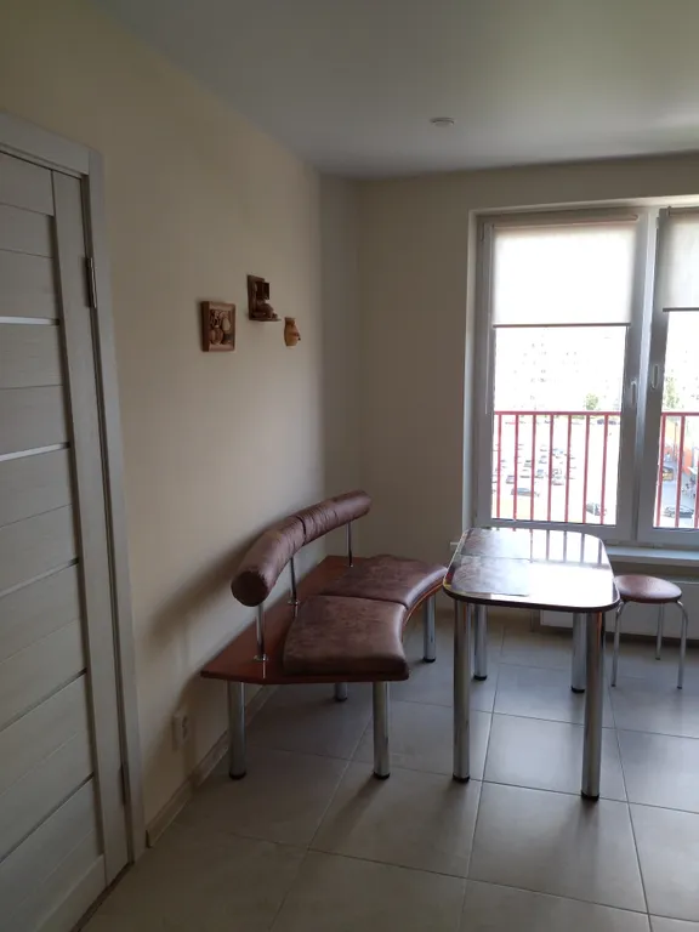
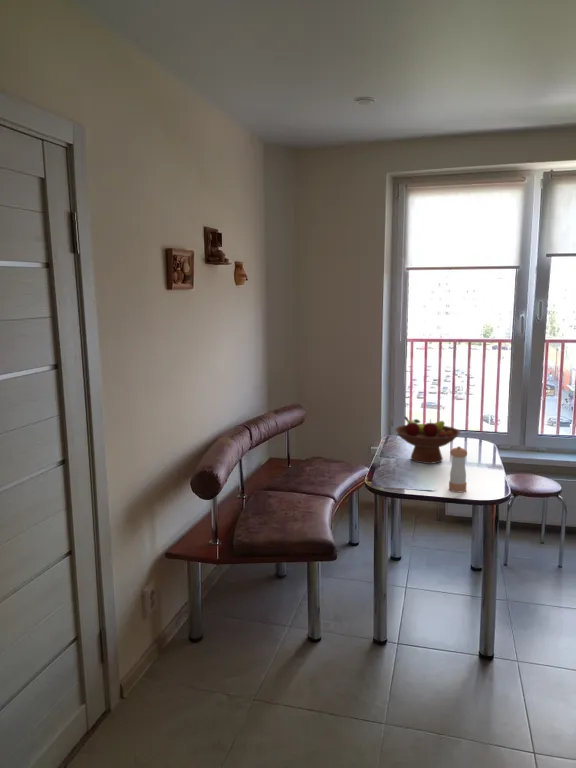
+ fruit bowl [394,415,461,465]
+ pepper shaker [448,445,468,493]
